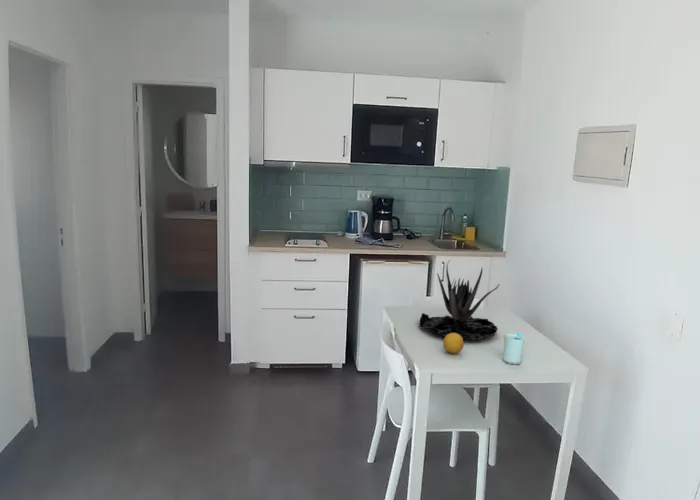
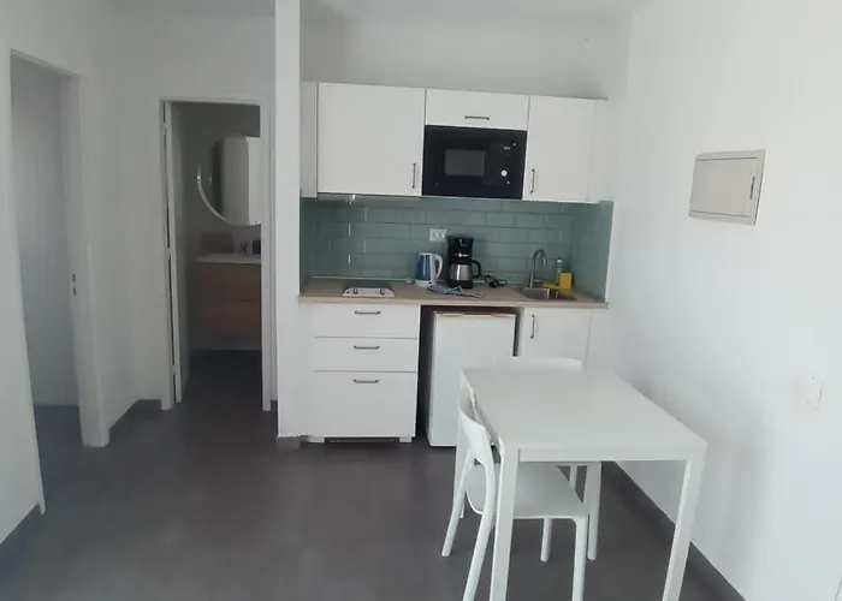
- cup [503,333,526,365]
- fruit [442,333,465,354]
- plant [418,259,500,341]
